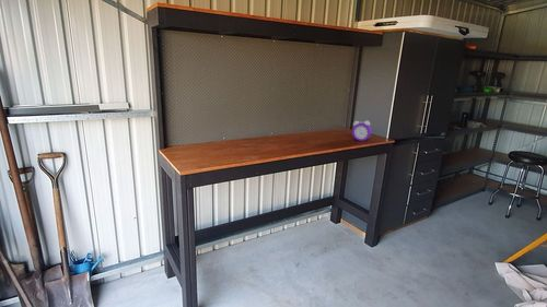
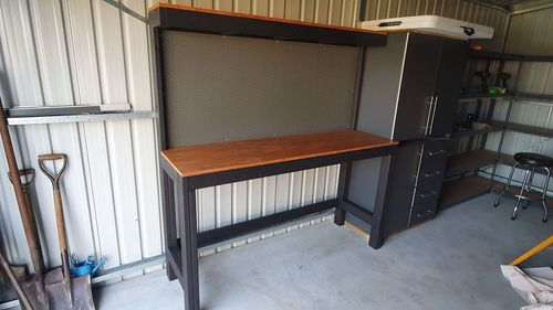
- alarm clock [351,119,372,142]
